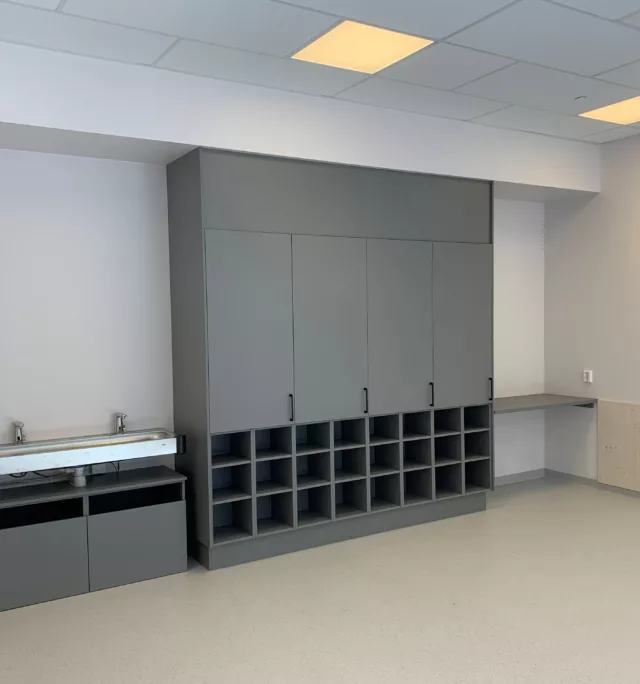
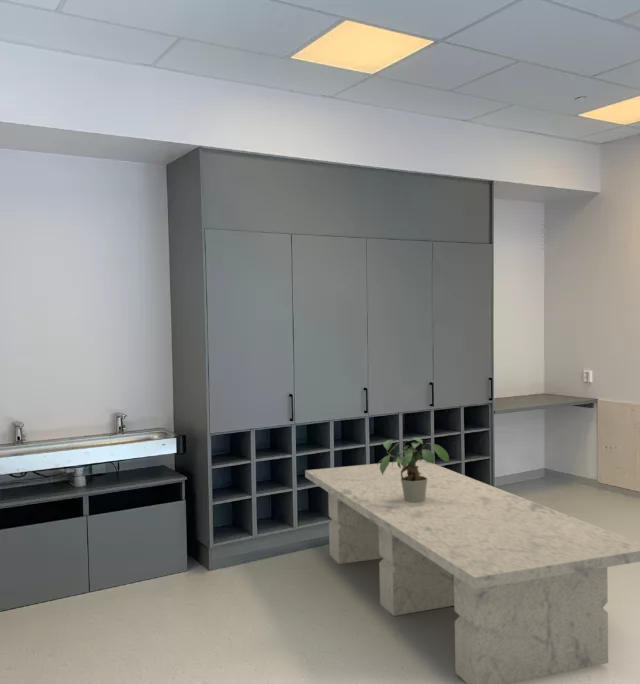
+ dining table [304,459,640,684]
+ potted plant [376,437,450,503]
